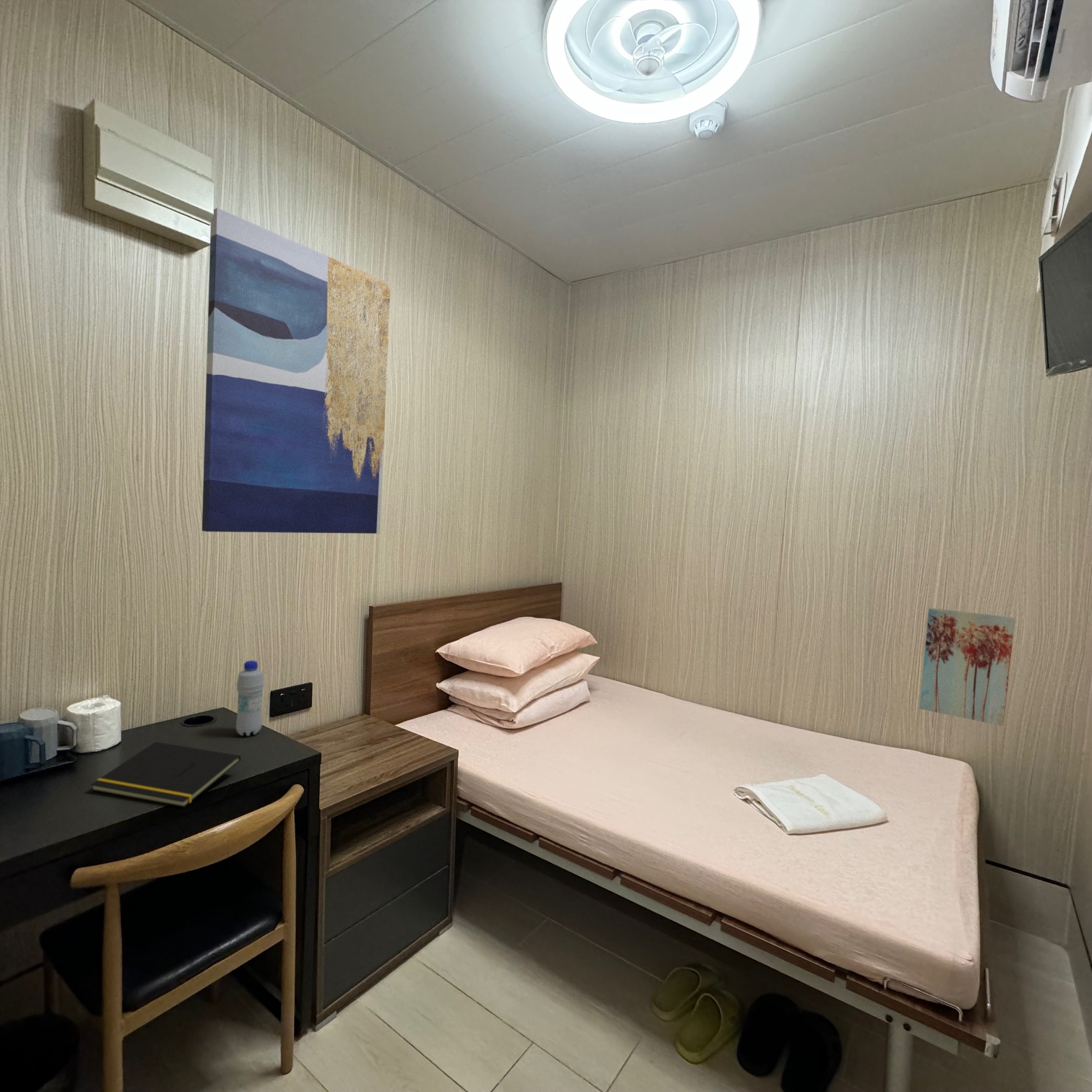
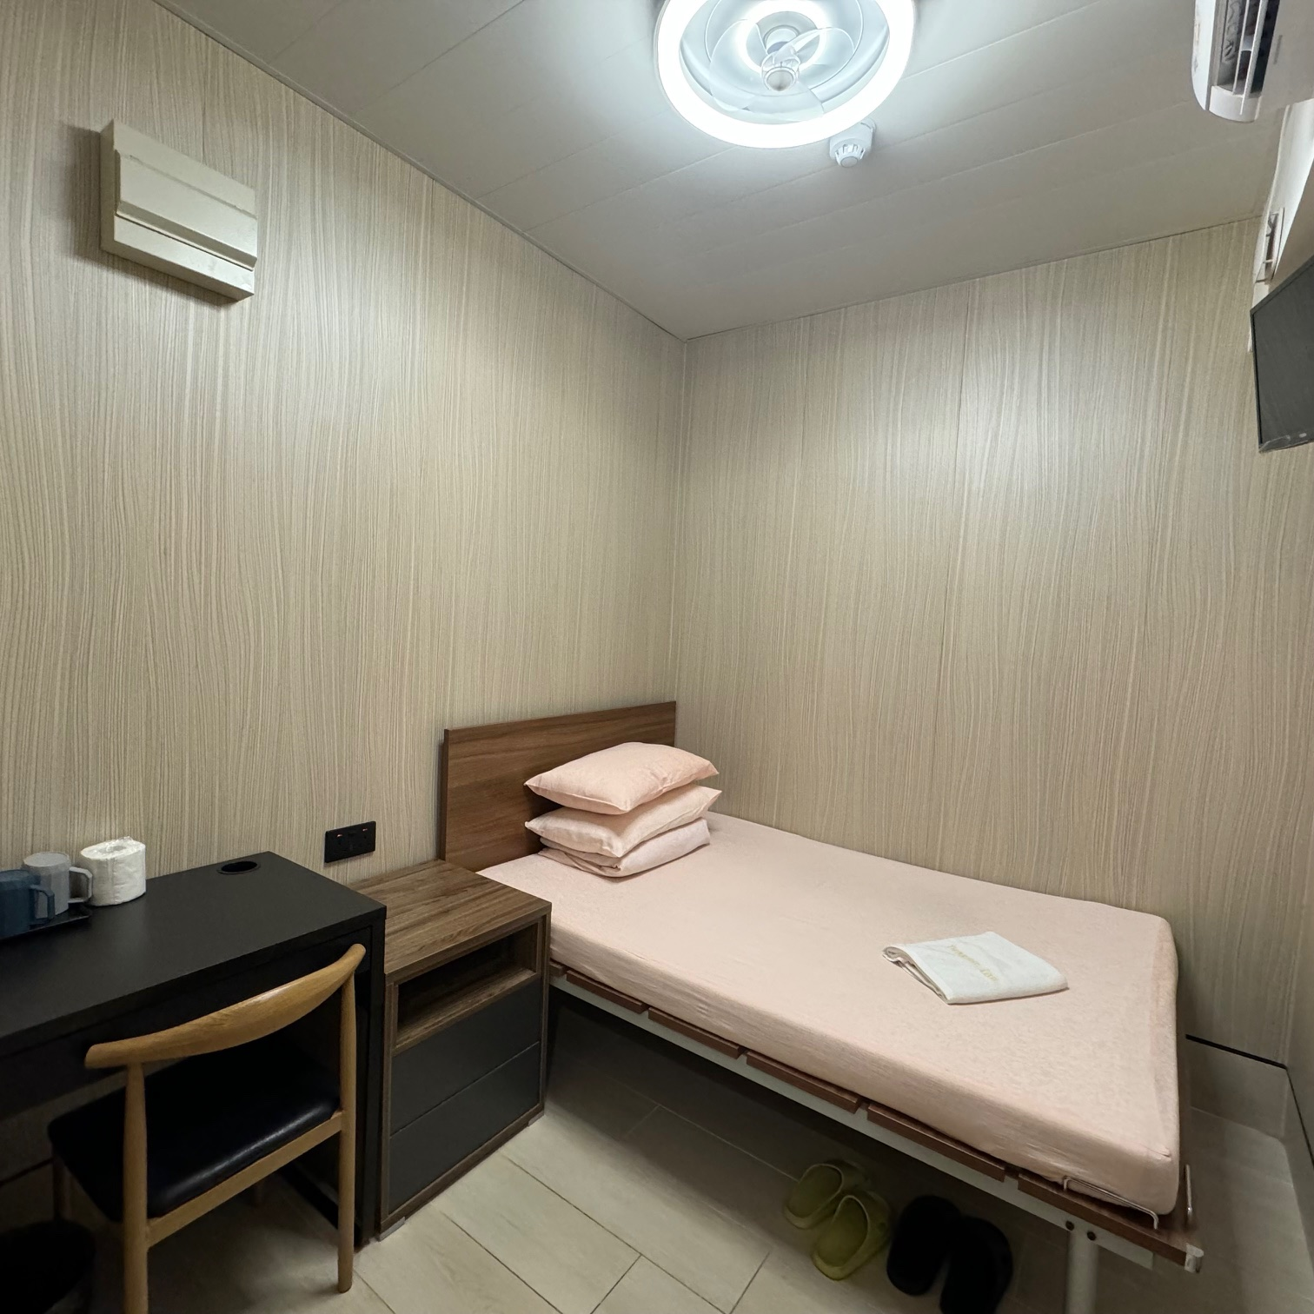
- bottle [235,660,265,737]
- wall art [919,607,1015,727]
- wall art [202,207,391,534]
- notepad [90,741,242,808]
